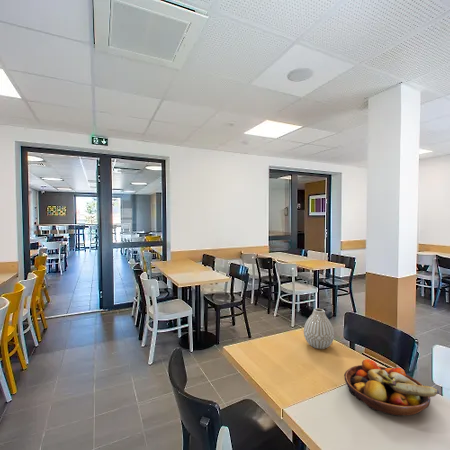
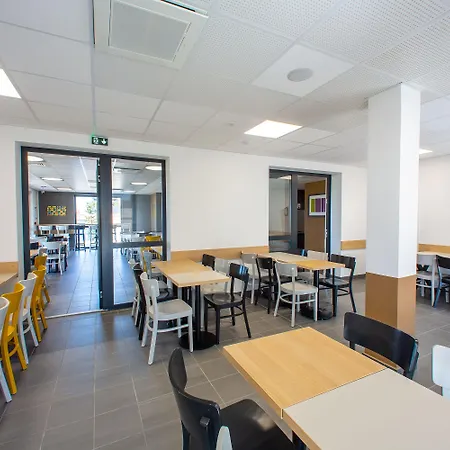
- fruit bowl [343,358,440,417]
- vase [303,307,335,350]
